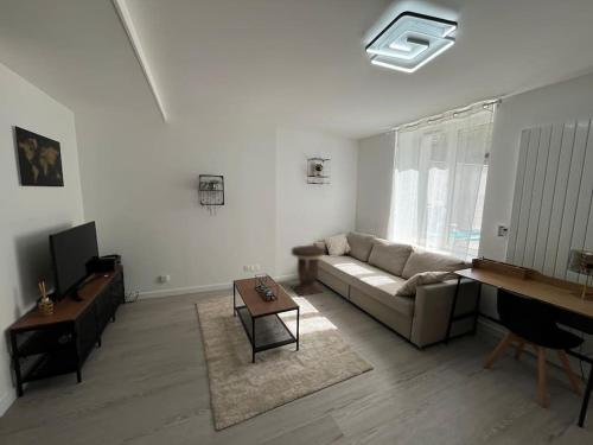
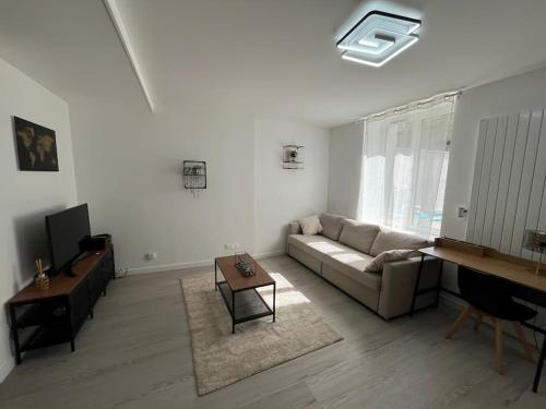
- side table [291,244,325,298]
